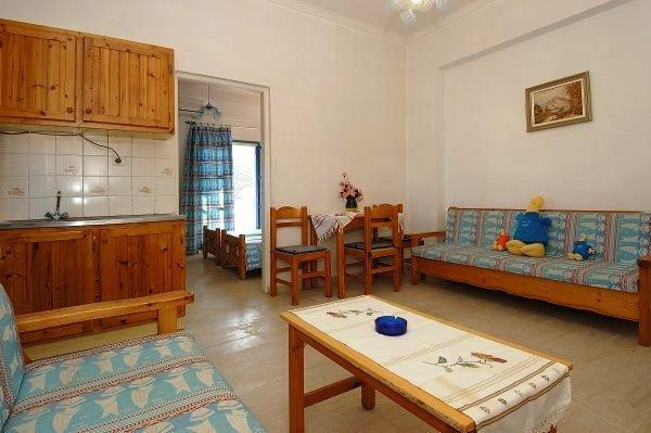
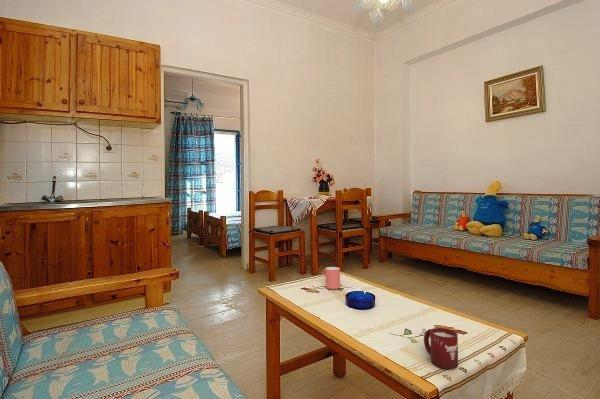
+ cup [423,327,459,370]
+ cup [322,266,341,290]
